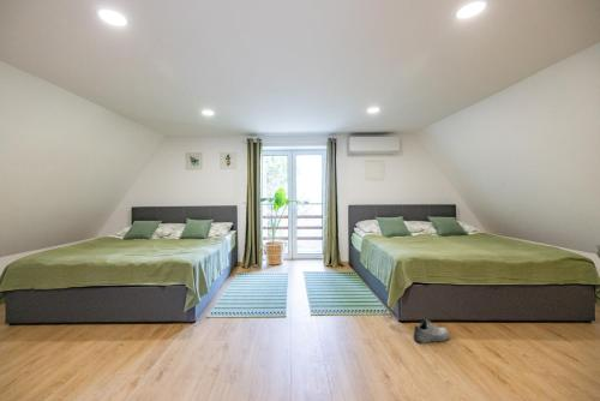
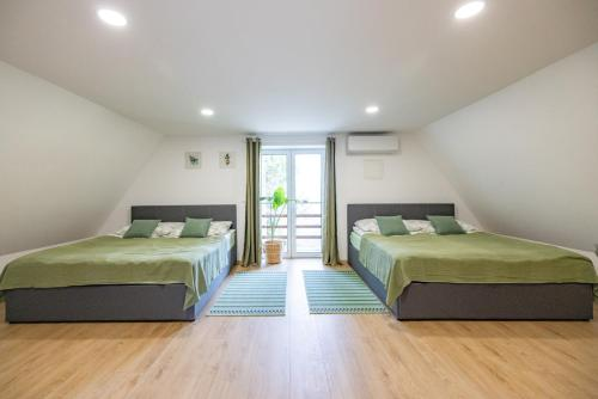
- shoe [413,318,450,345]
